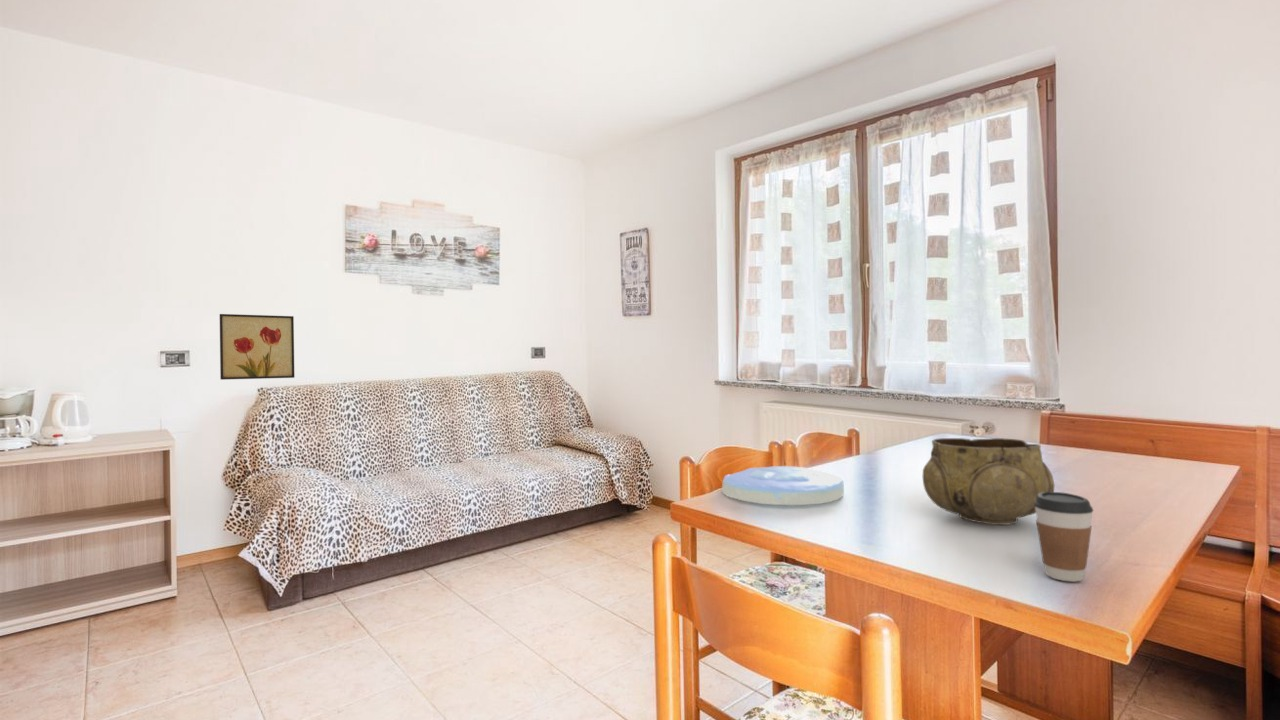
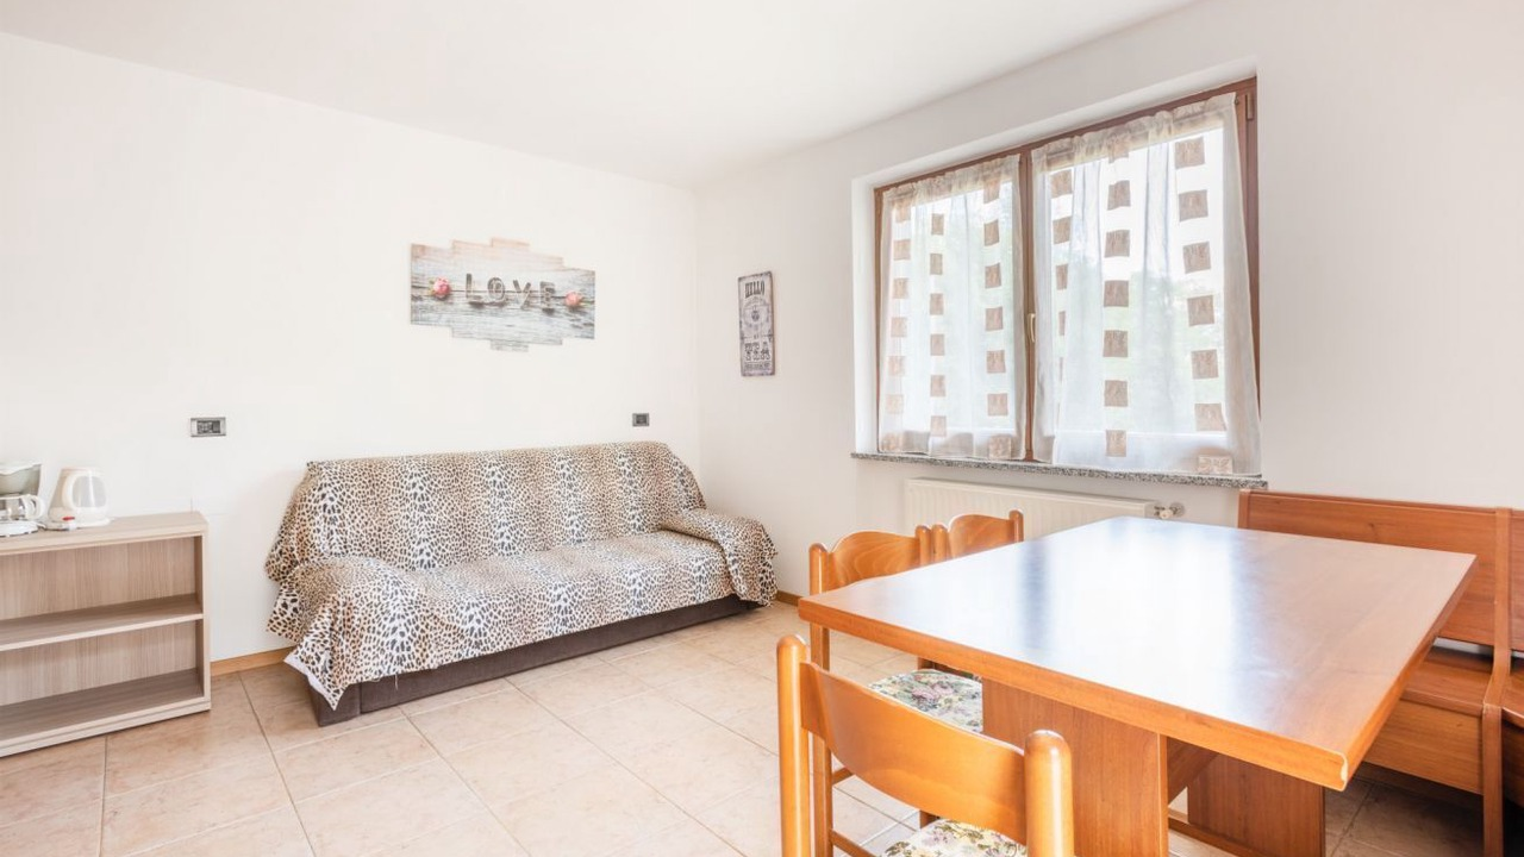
- coffee cup [1034,491,1094,583]
- plate [721,465,845,506]
- decorative bowl [922,437,1055,526]
- wall art [219,313,295,381]
